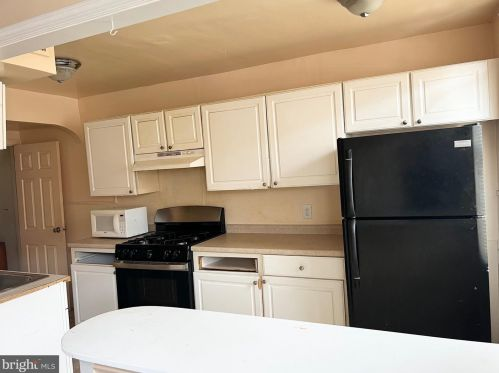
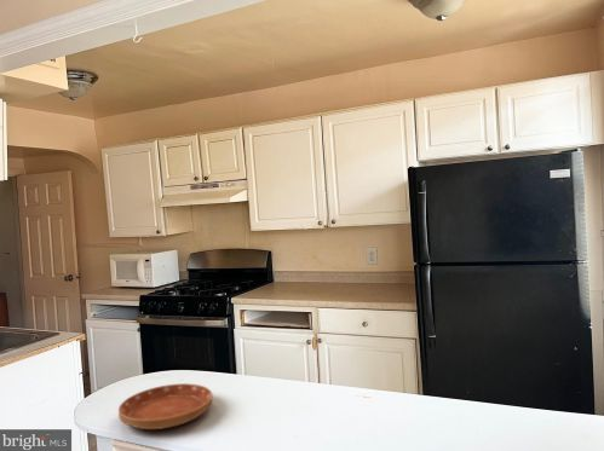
+ saucer [117,382,213,430]
